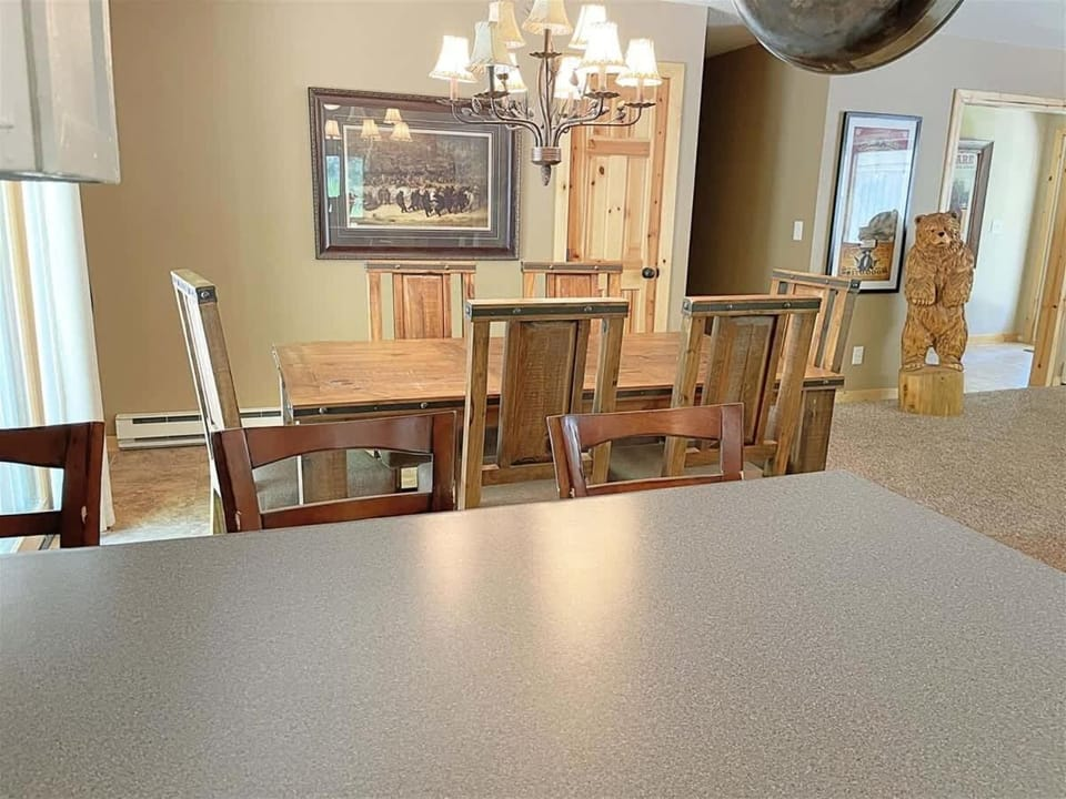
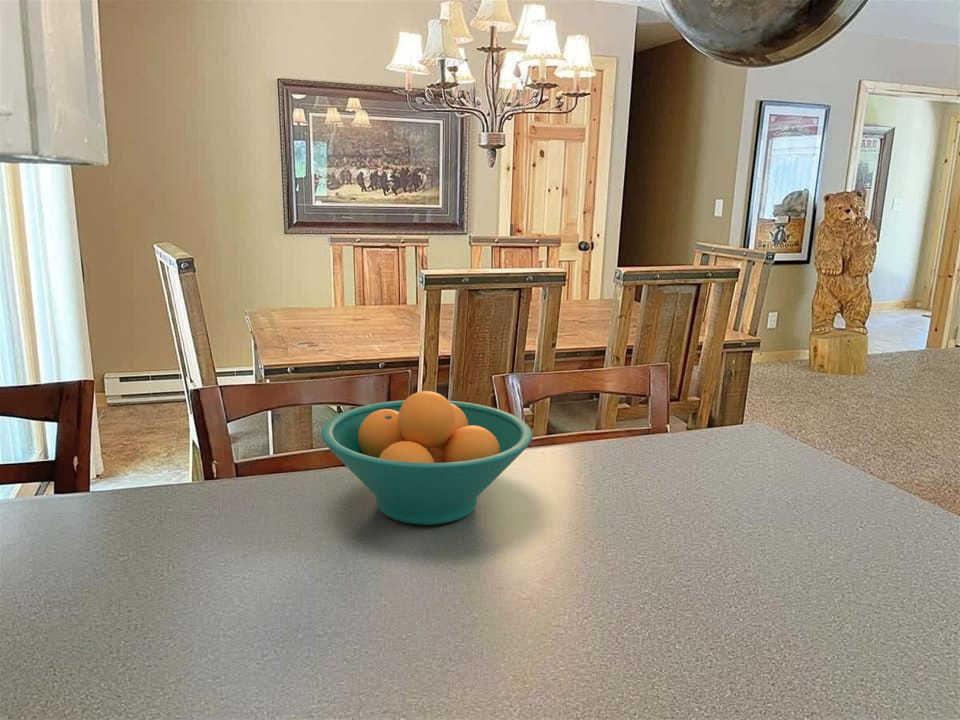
+ fruit bowl [320,390,534,526]
